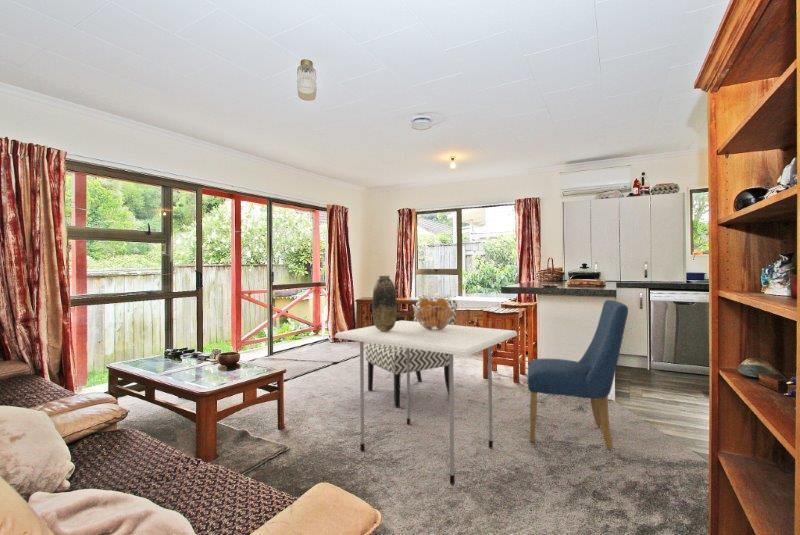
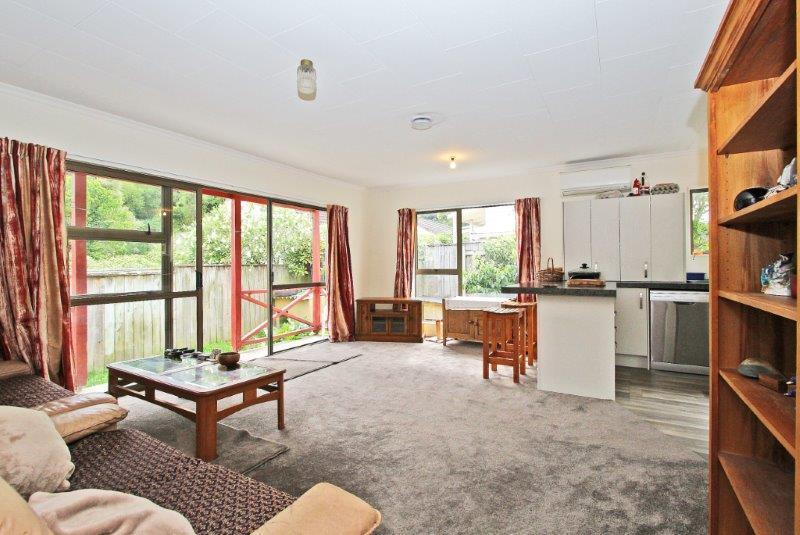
- chair [527,299,629,451]
- dining table [334,319,518,485]
- vase [371,275,398,332]
- fruit basket [411,297,456,331]
- chair [365,296,458,408]
